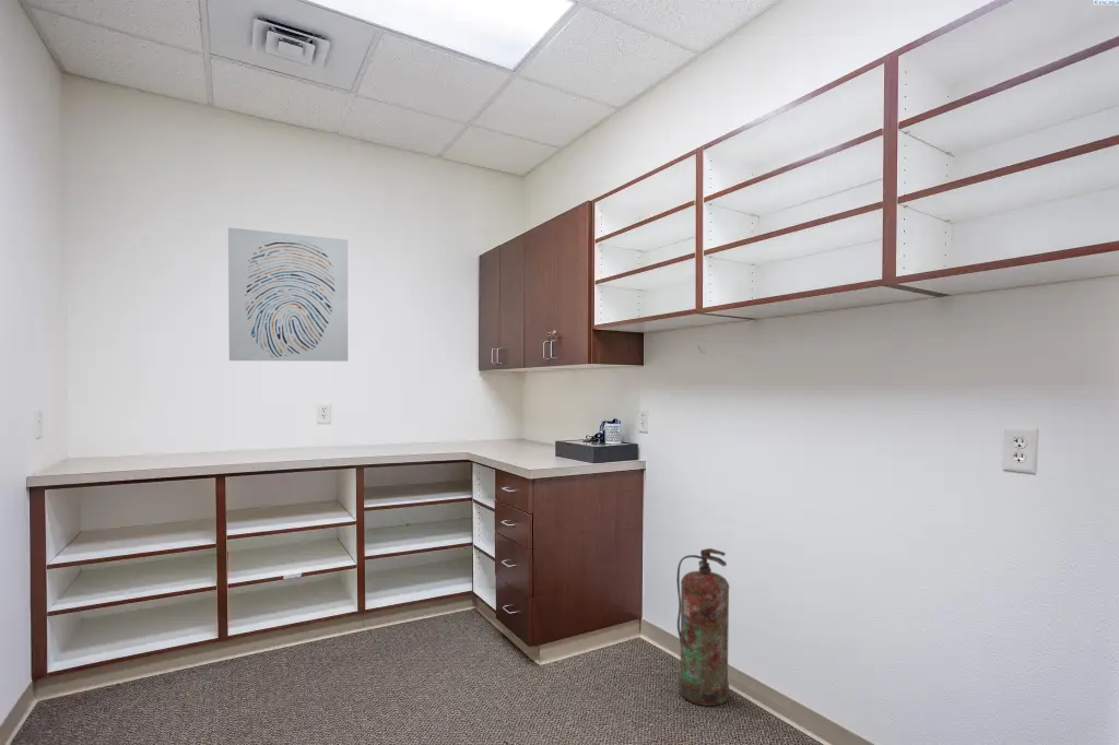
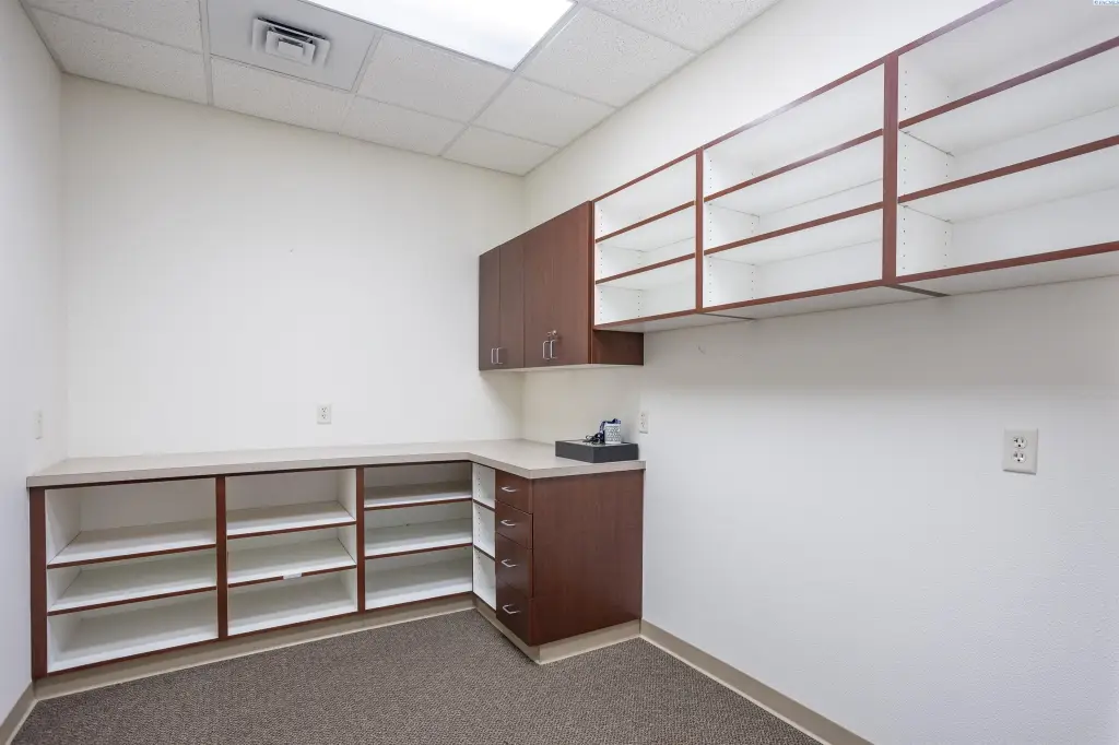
- wall art [227,226,349,363]
- fire extinguisher [675,547,730,707]
